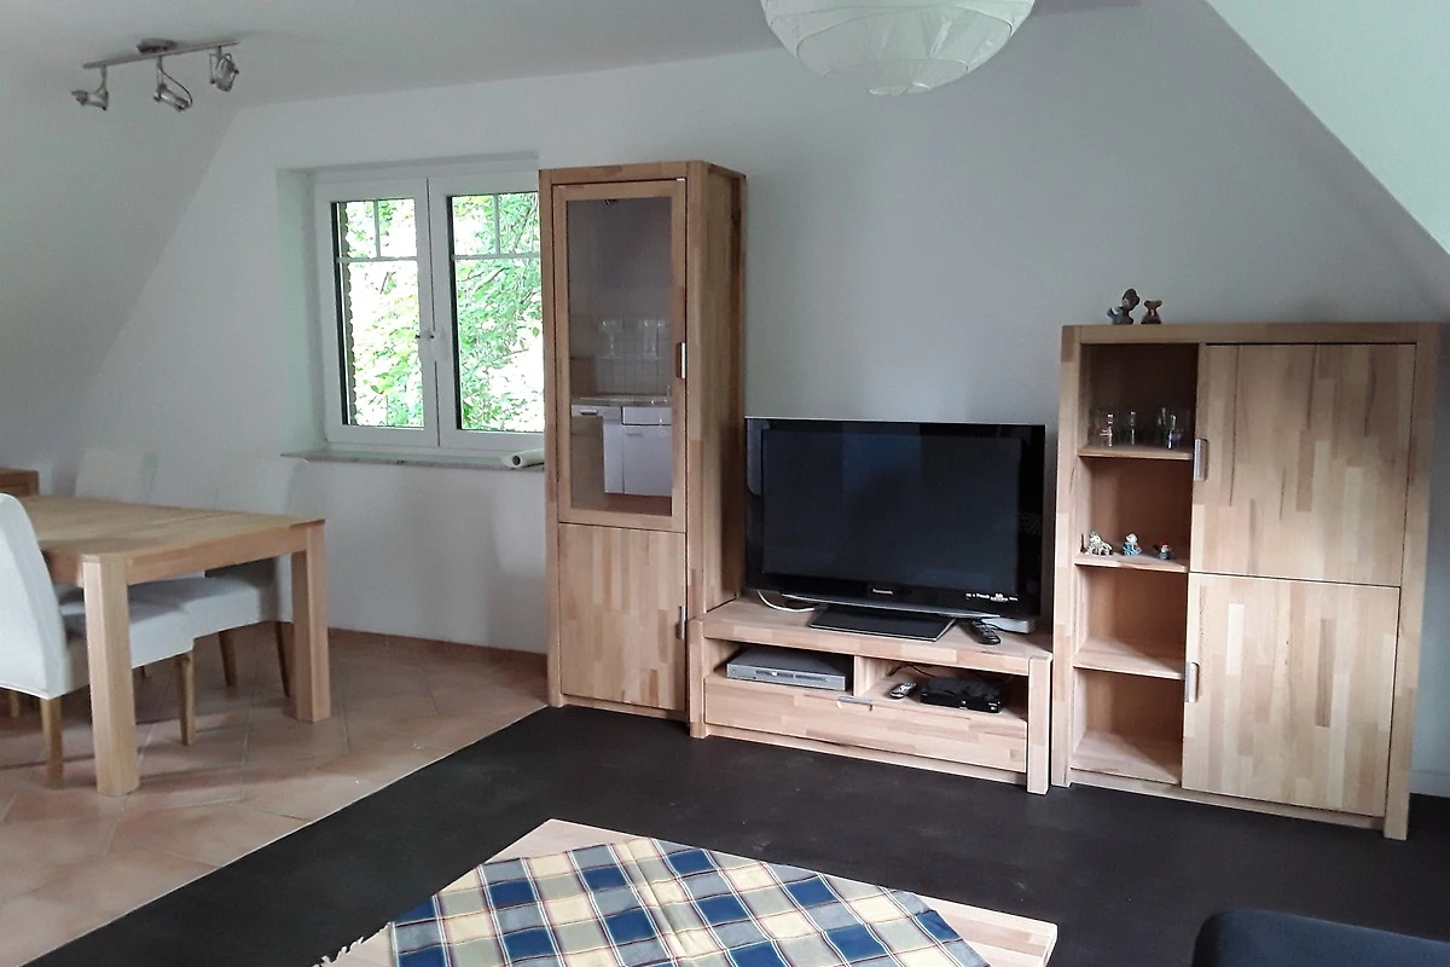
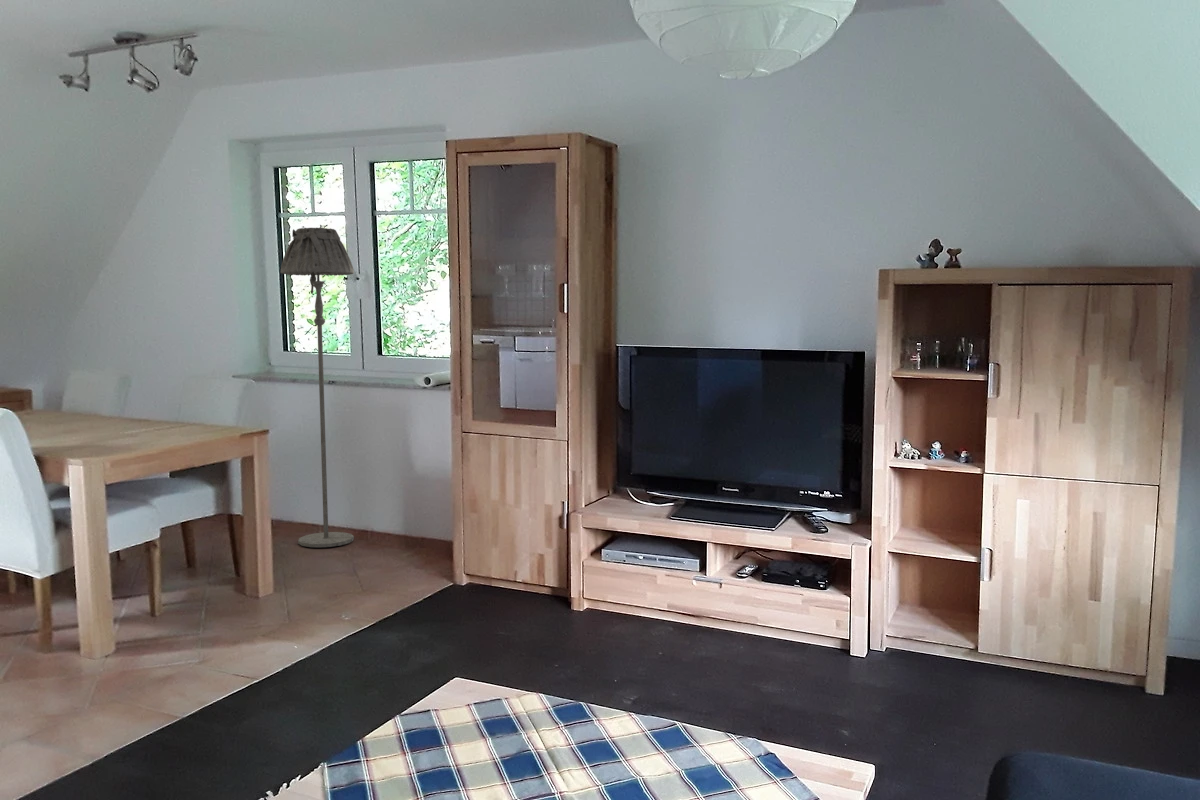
+ floor lamp [280,227,355,548]
